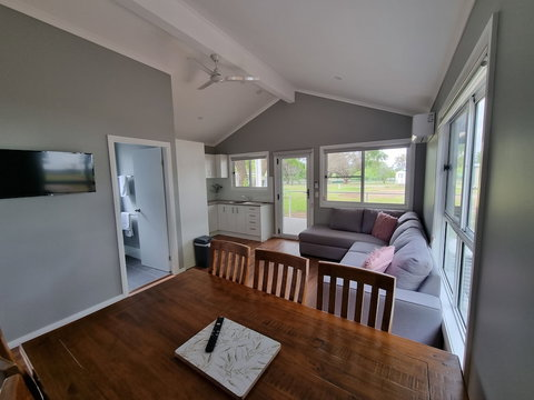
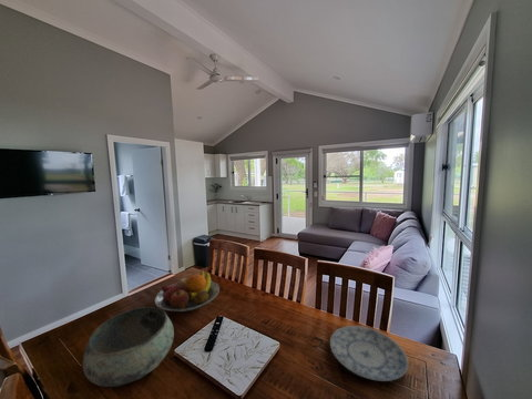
+ plate [329,325,409,382]
+ bowl [82,306,175,388]
+ fruit bowl [154,268,221,313]
